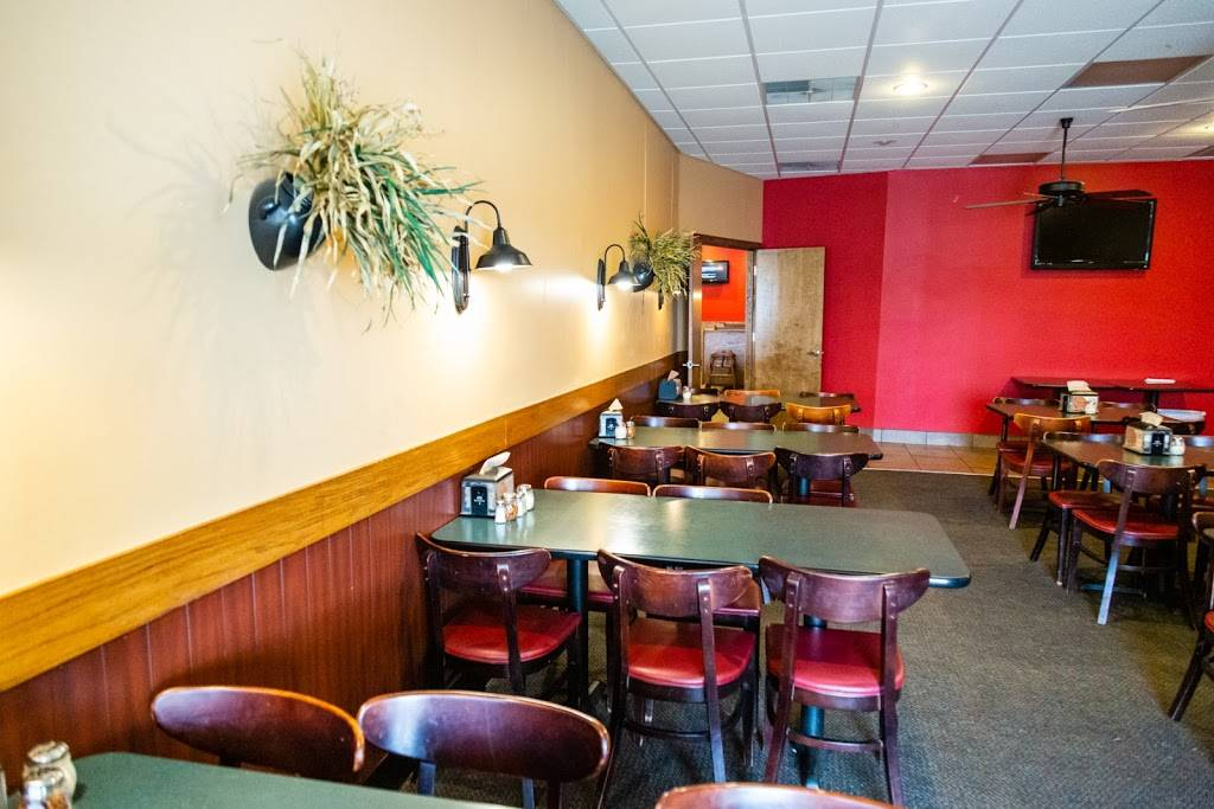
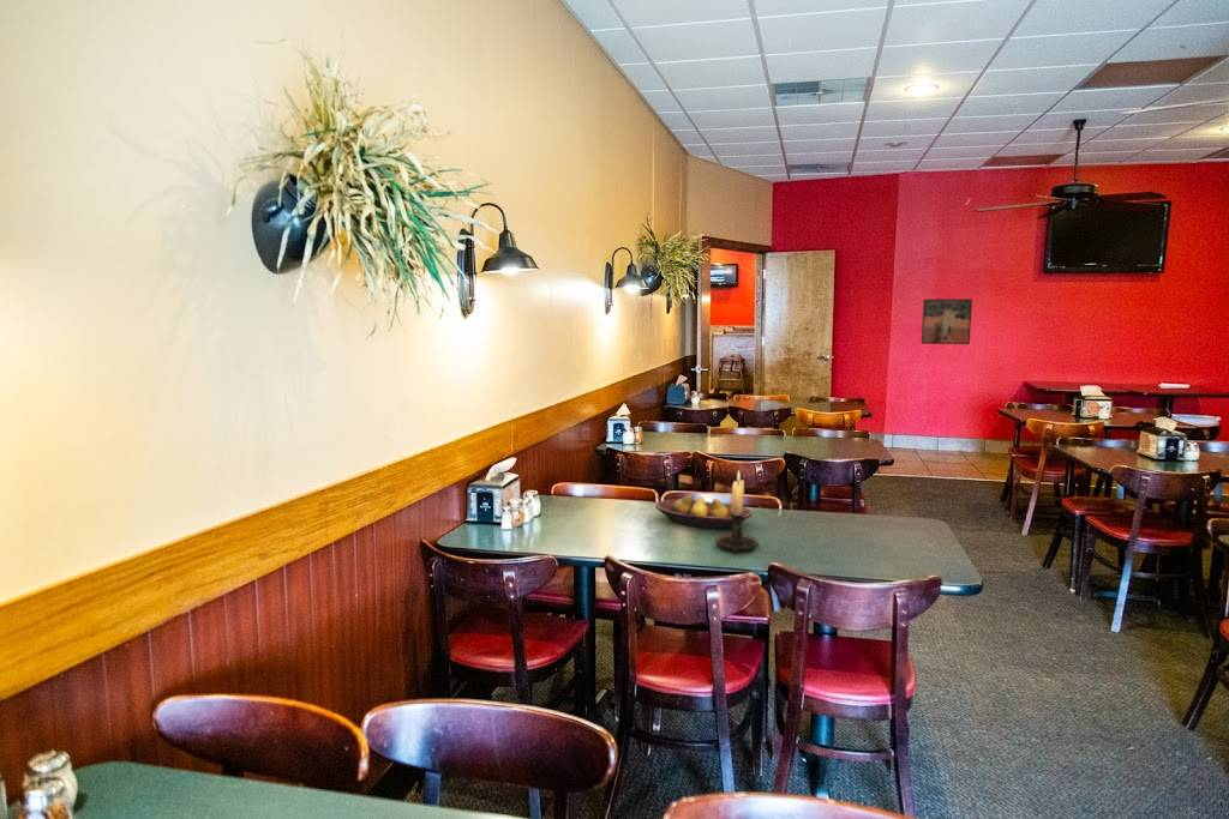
+ fruit bowl [654,494,754,531]
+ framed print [921,299,973,345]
+ candle holder [714,469,760,555]
